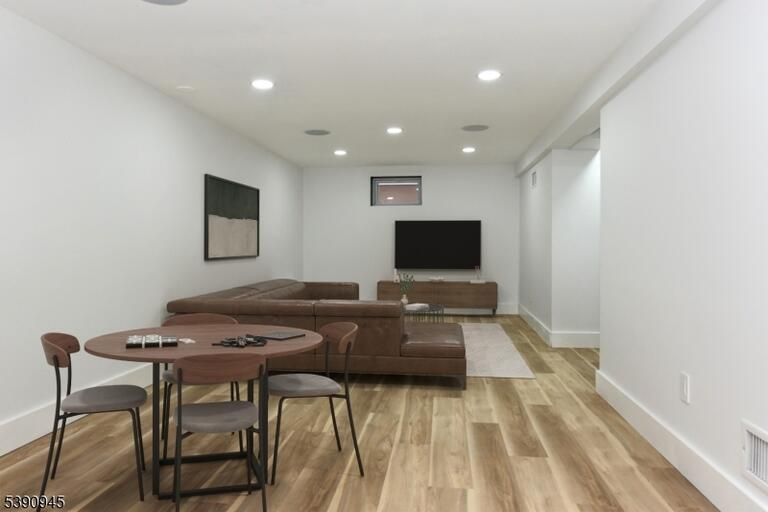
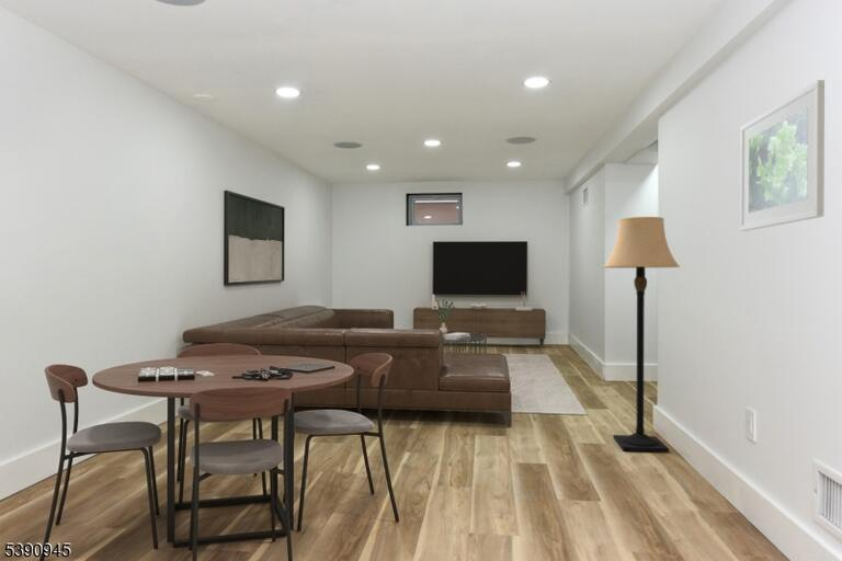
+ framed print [739,79,826,232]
+ lamp [602,216,681,454]
